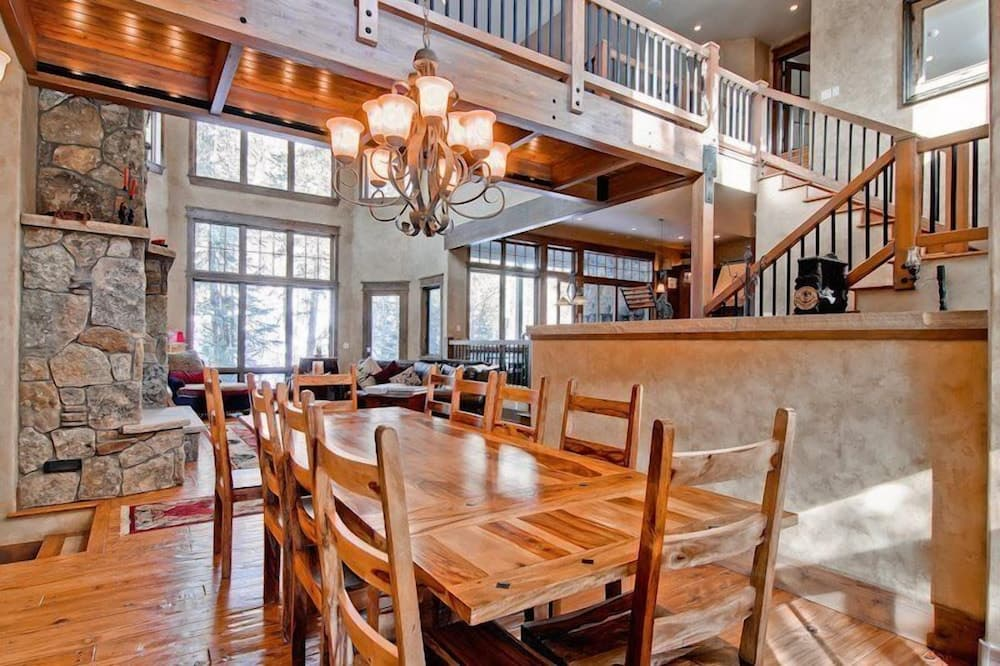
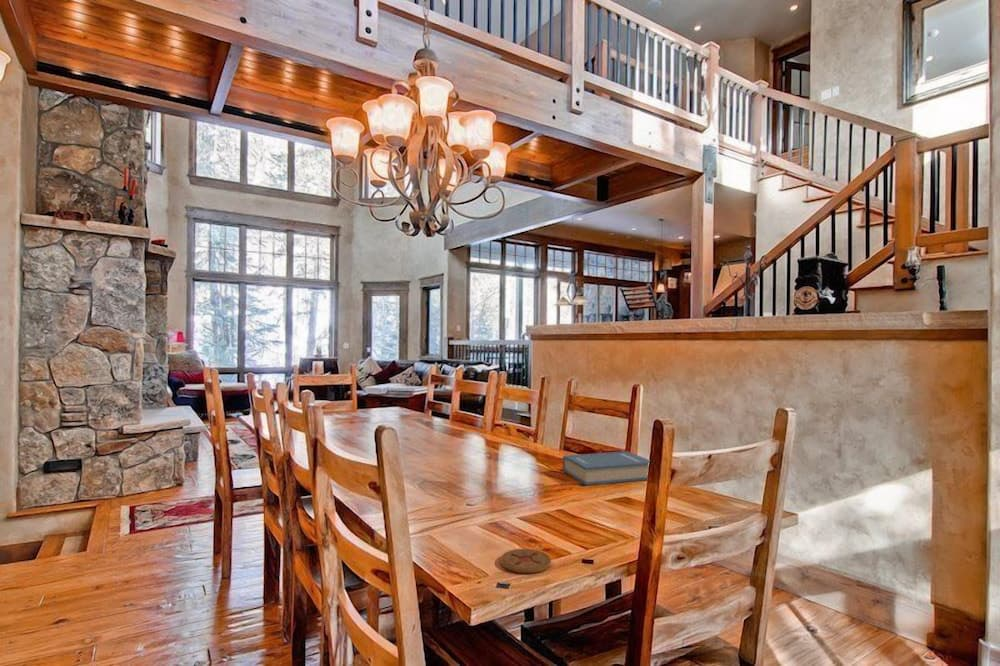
+ hardback book [562,450,650,486]
+ coaster [499,548,552,574]
